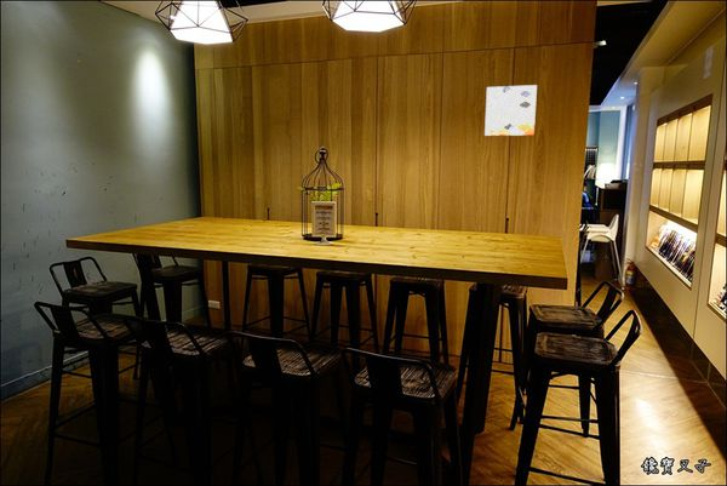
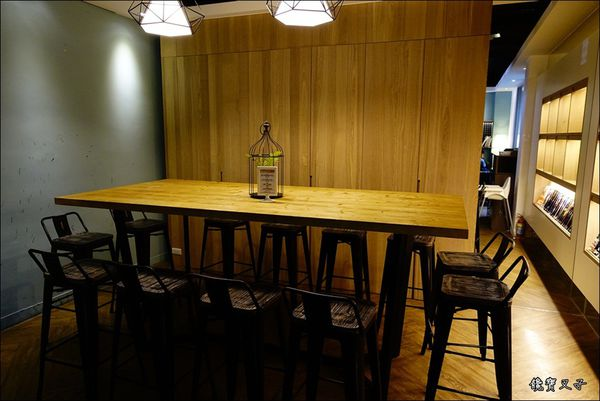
- wall art [483,84,538,137]
